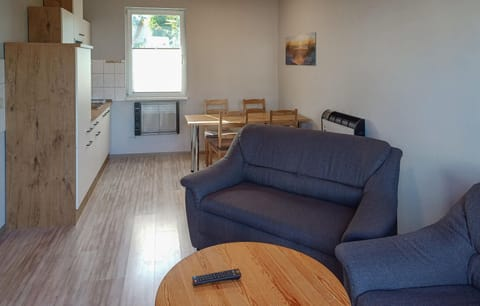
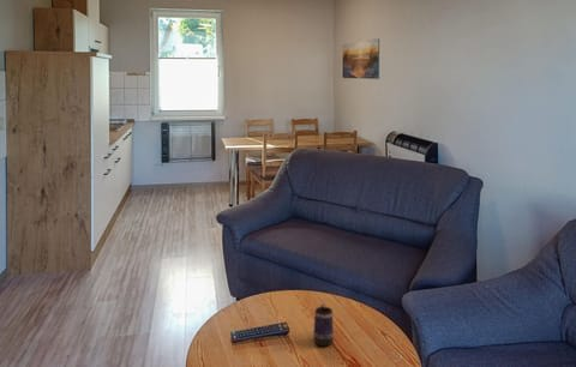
+ mug [312,302,335,347]
